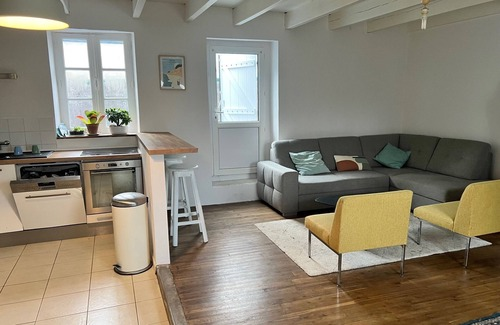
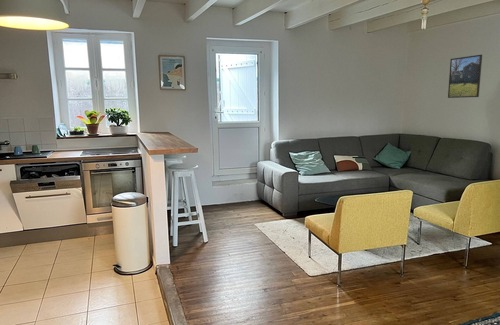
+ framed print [447,54,483,99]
